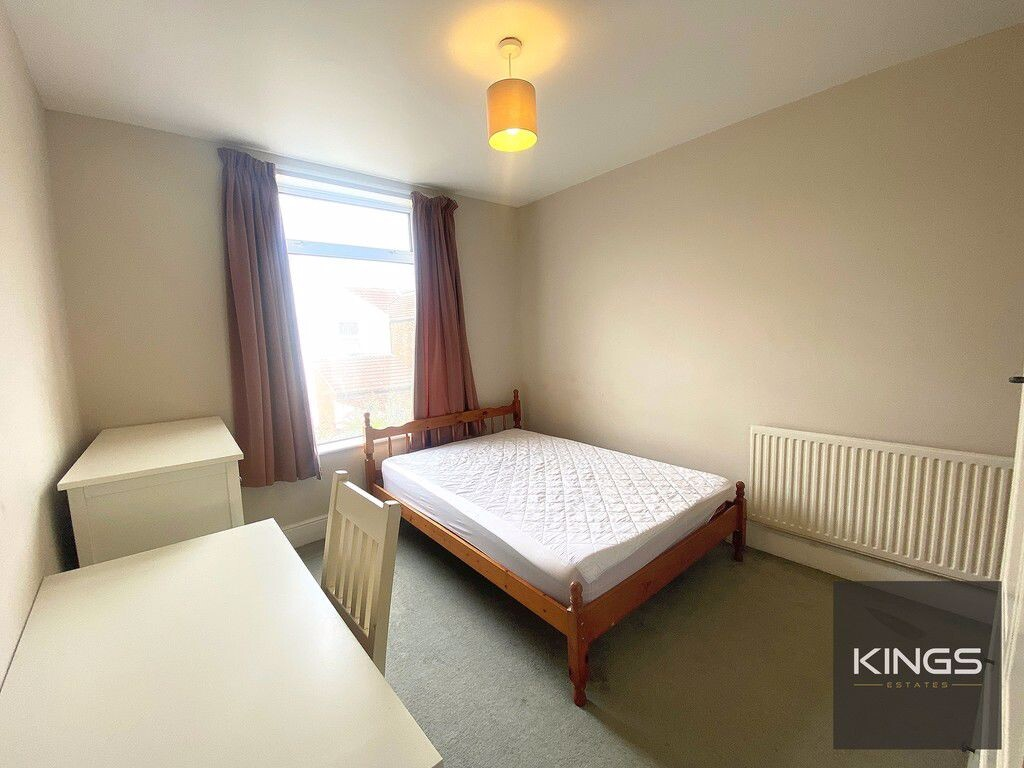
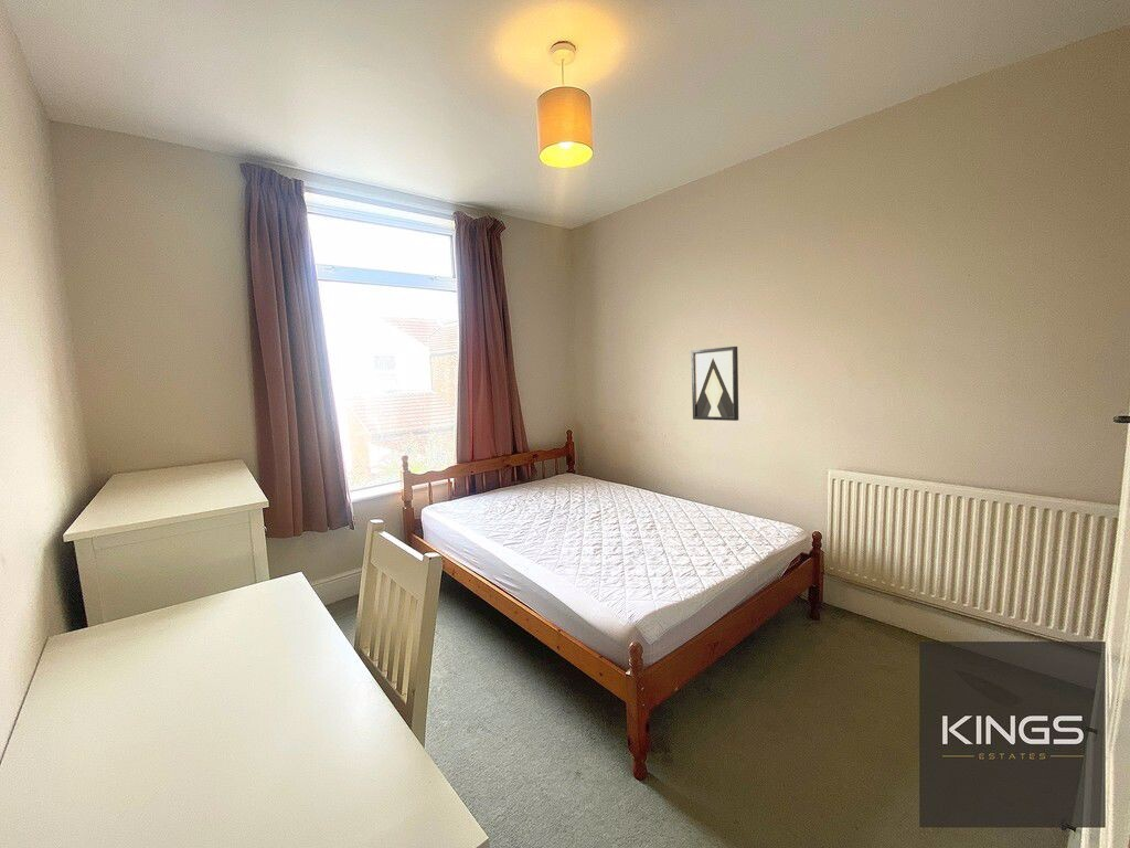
+ wall art [690,346,739,422]
